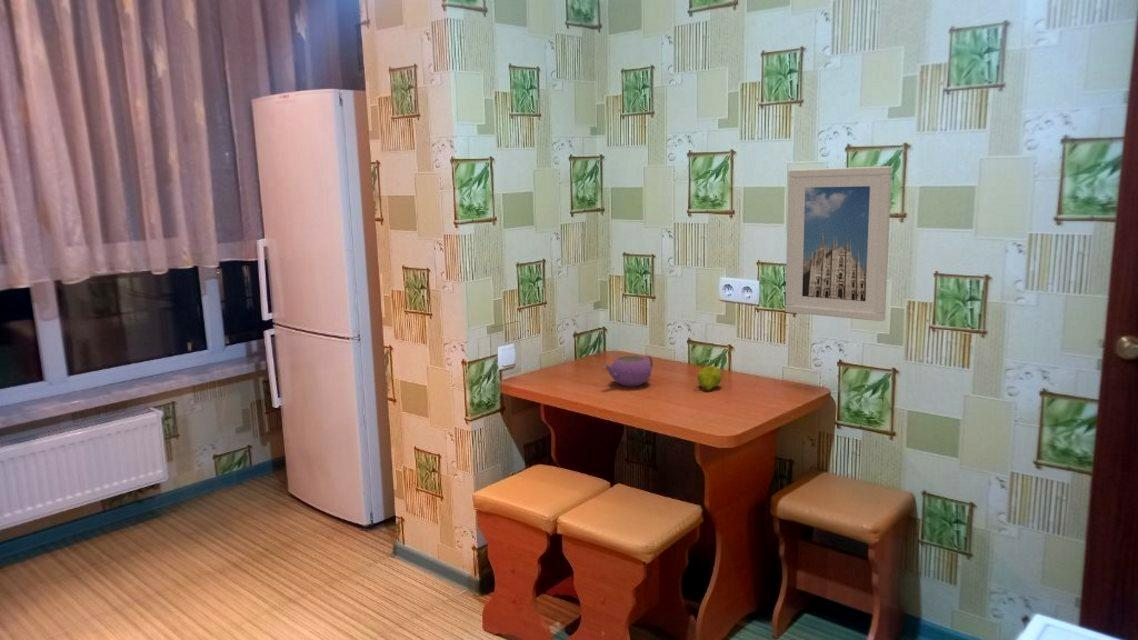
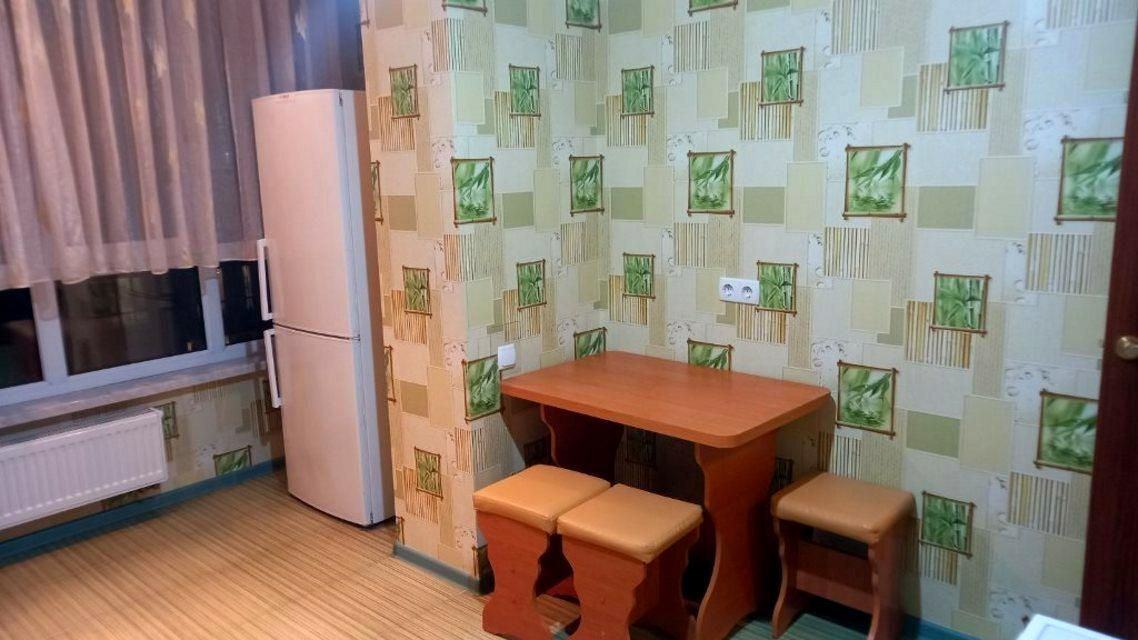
- teapot [603,354,654,387]
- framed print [784,165,893,322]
- fruit [693,365,723,392]
